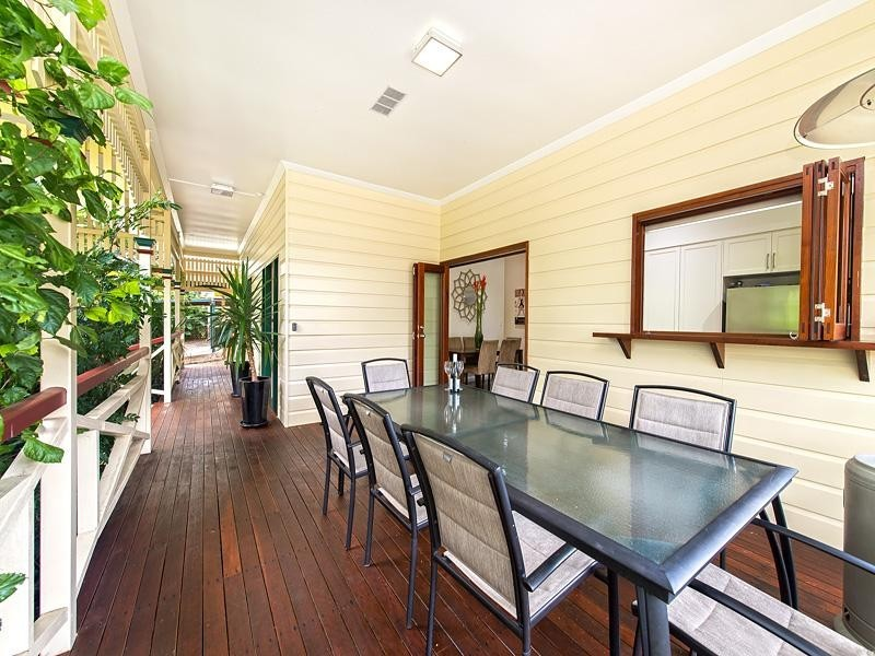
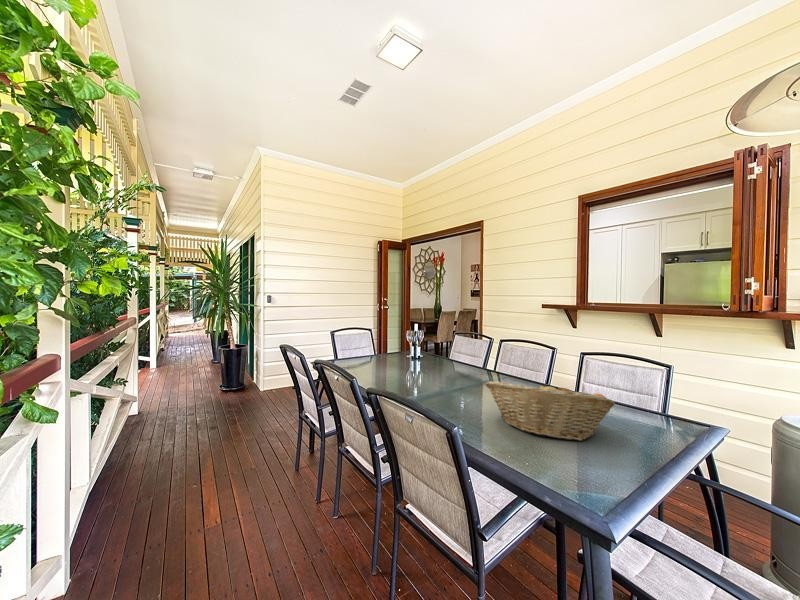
+ fruit basket [484,379,616,442]
